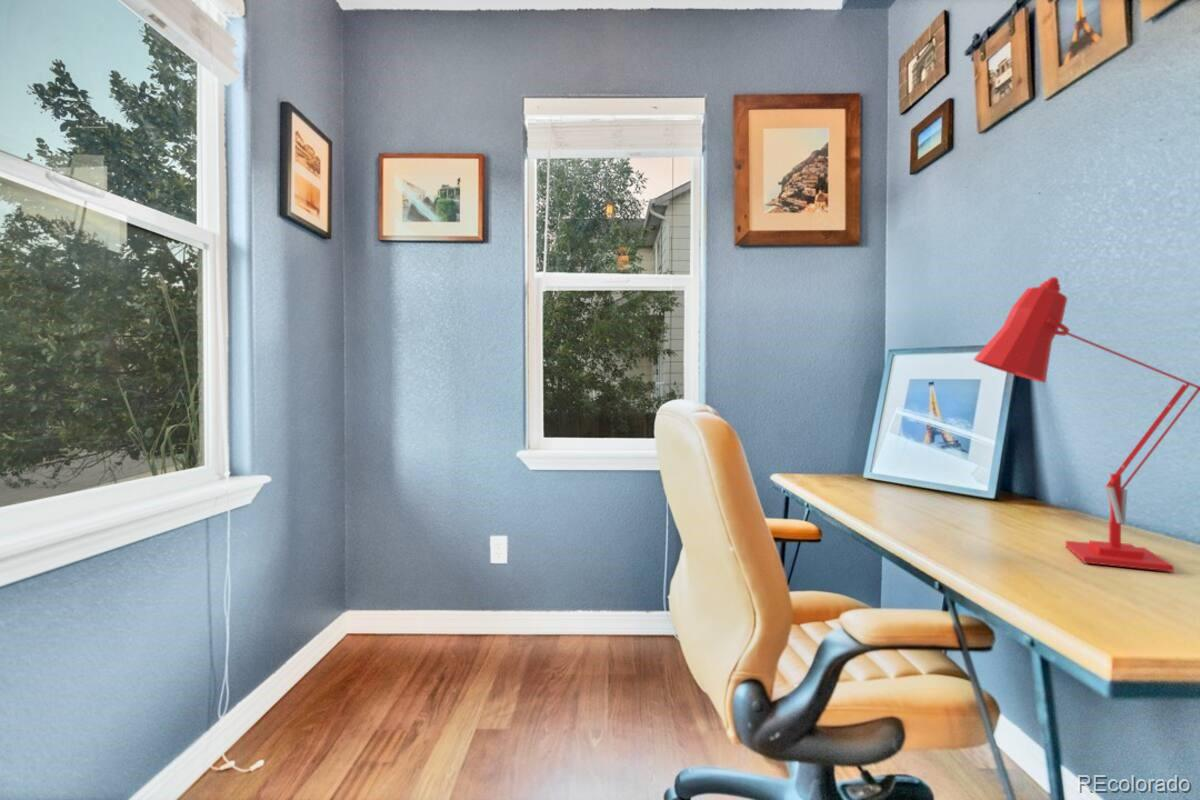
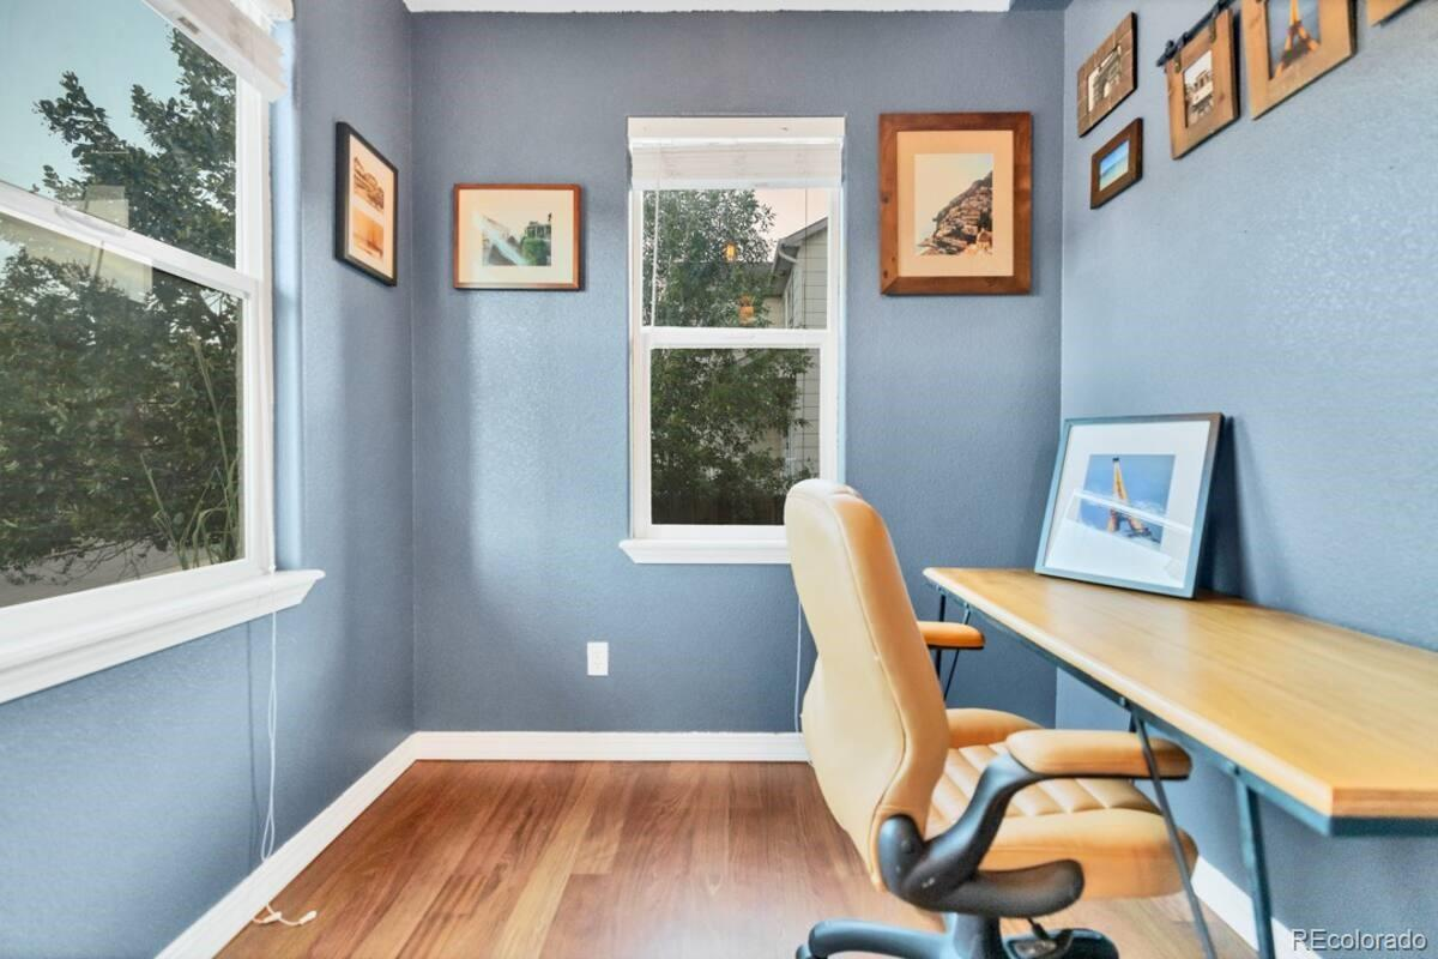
- desk lamp [972,276,1200,573]
